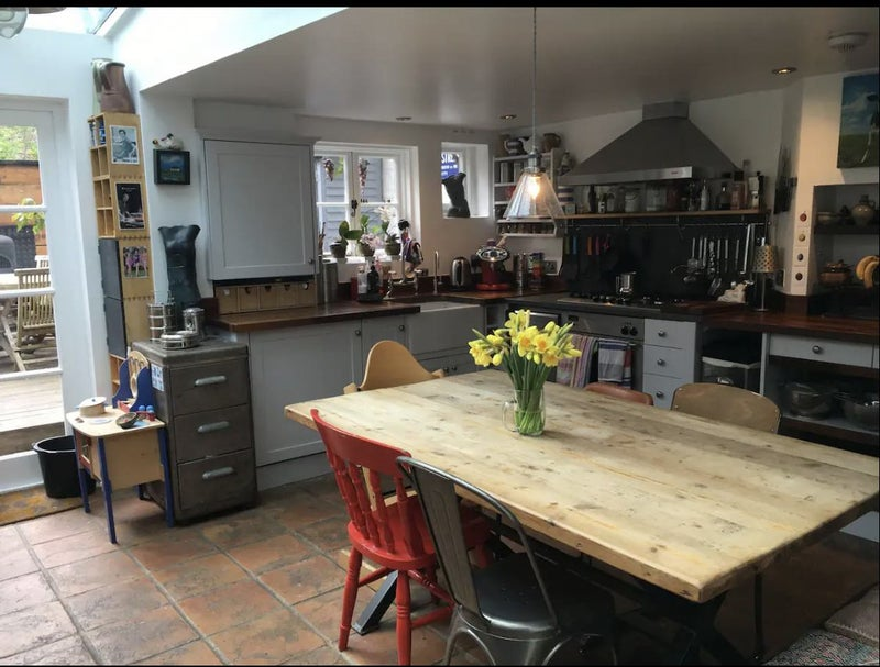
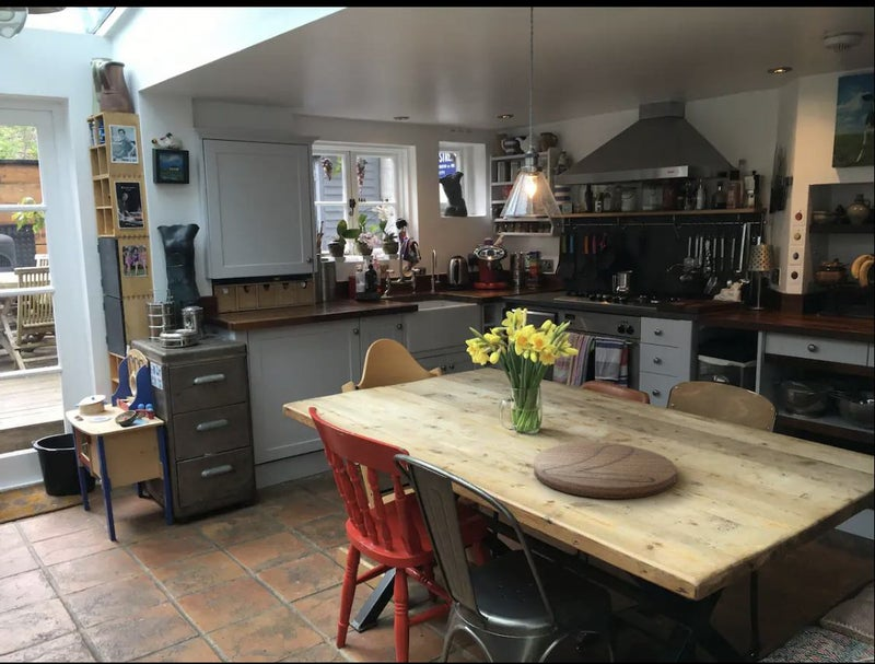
+ cutting board [533,442,677,500]
